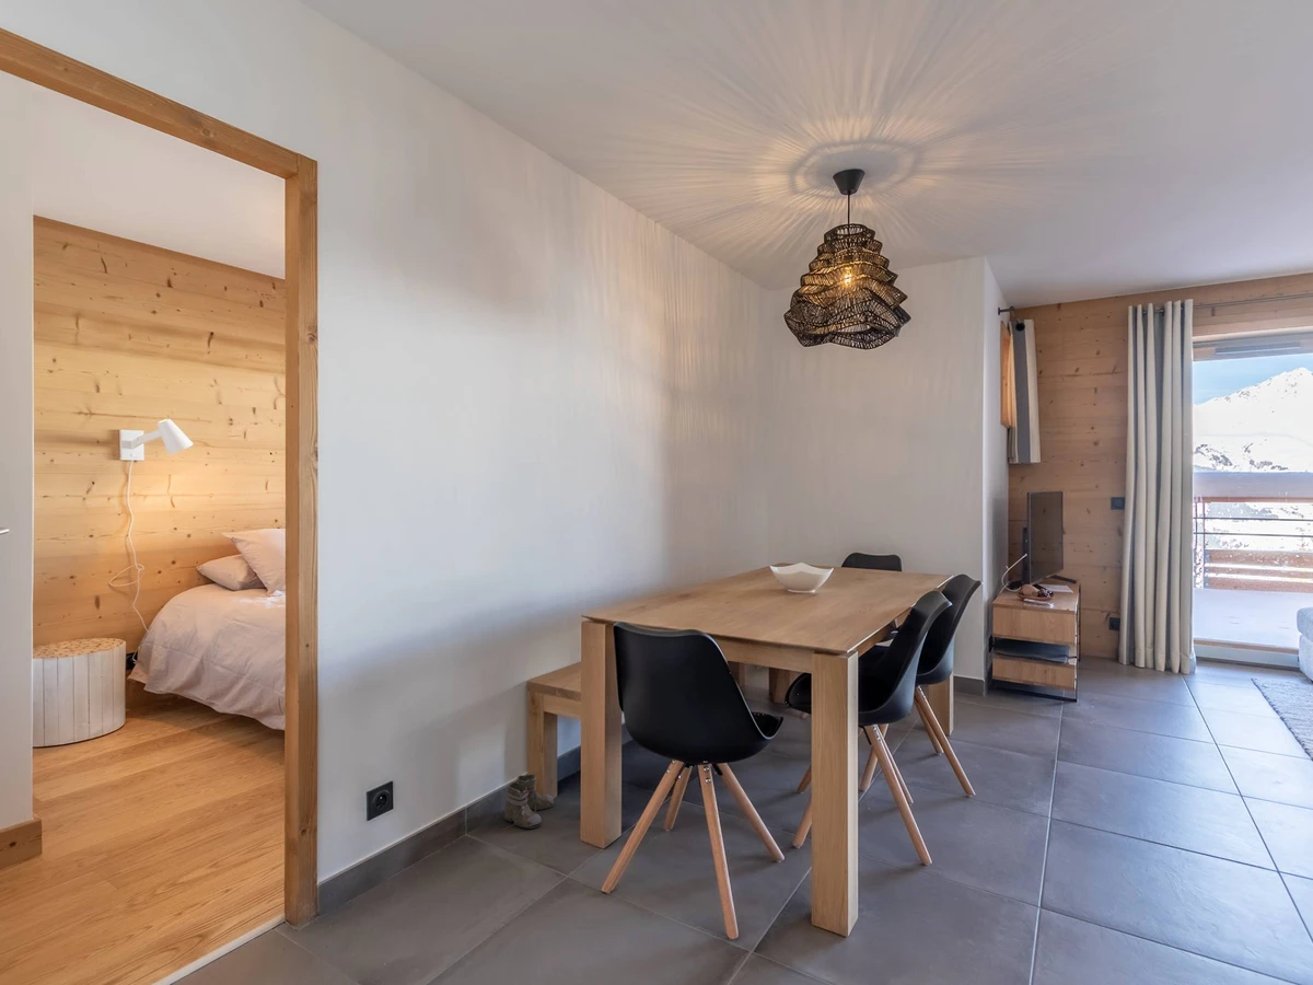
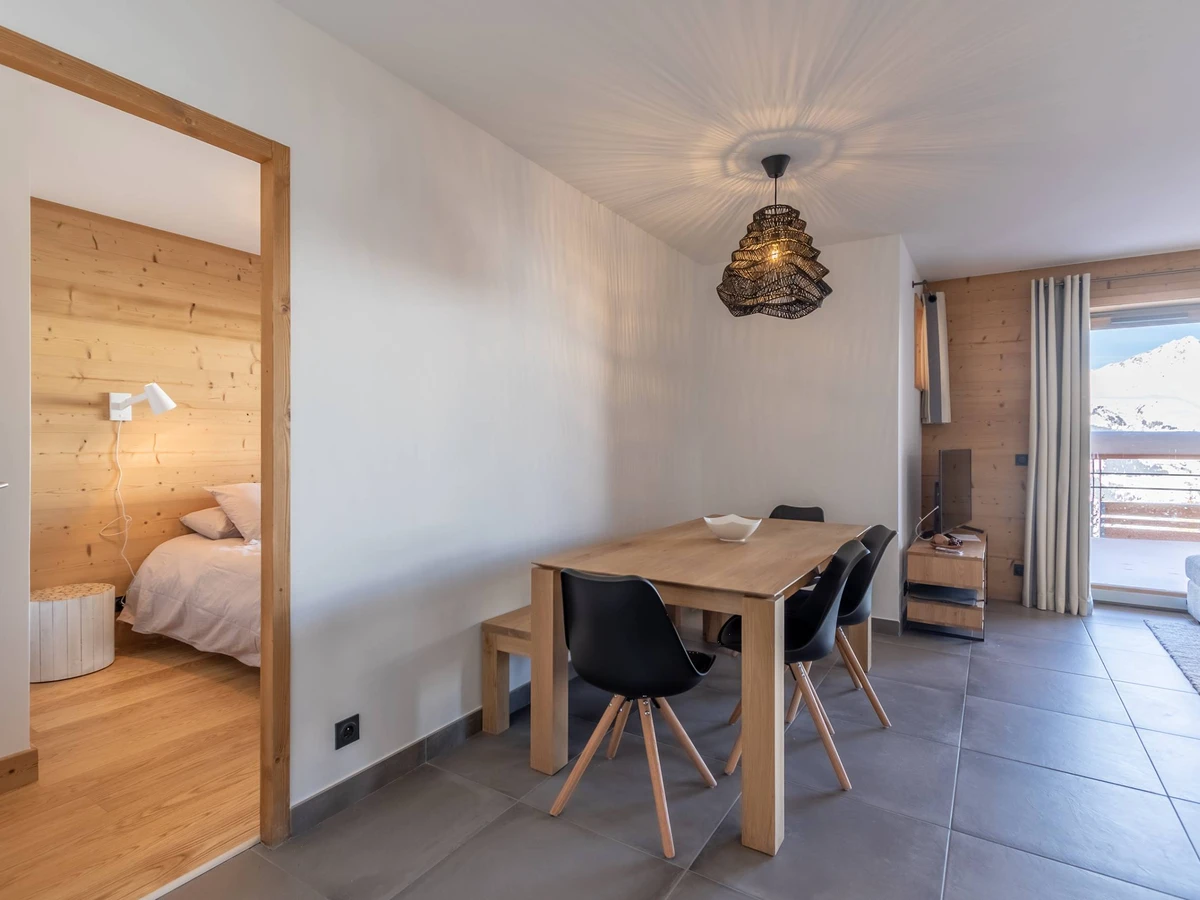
- boots [503,773,556,830]
